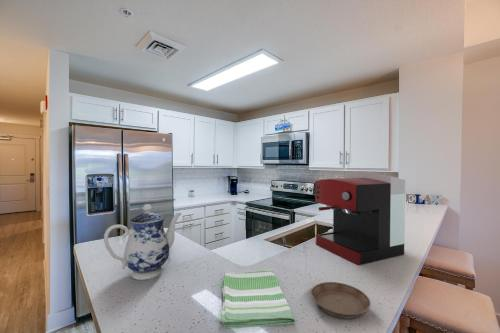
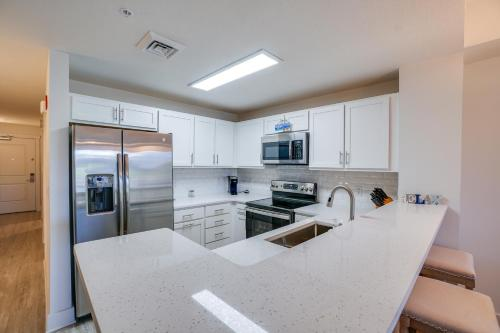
- teapot [103,203,182,281]
- coffee maker [314,171,406,266]
- dish towel [218,269,296,329]
- saucer [310,281,372,320]
